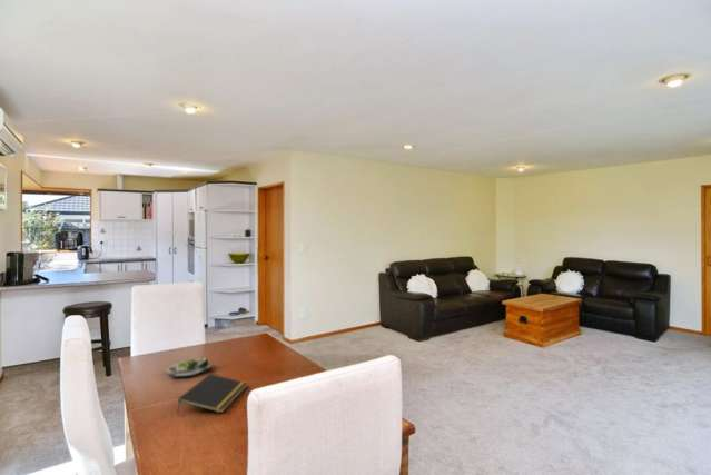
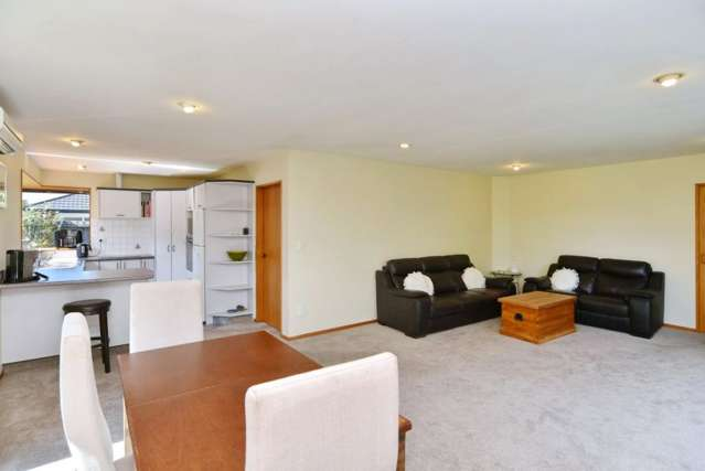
- salad plate [166,357,214,378]
- notepad [177,373,248,414]
